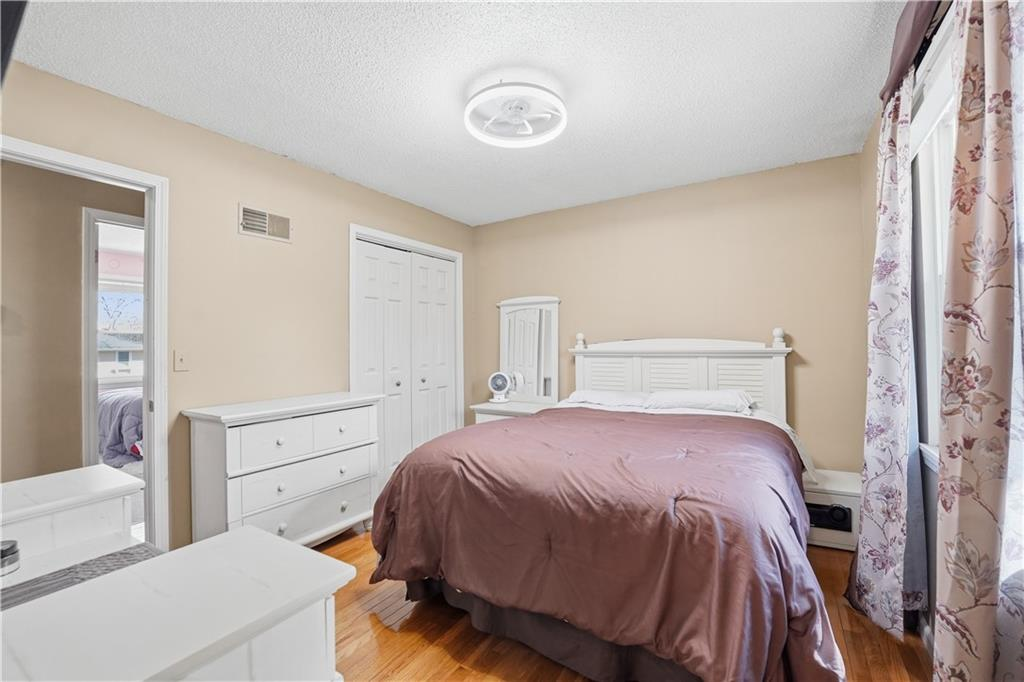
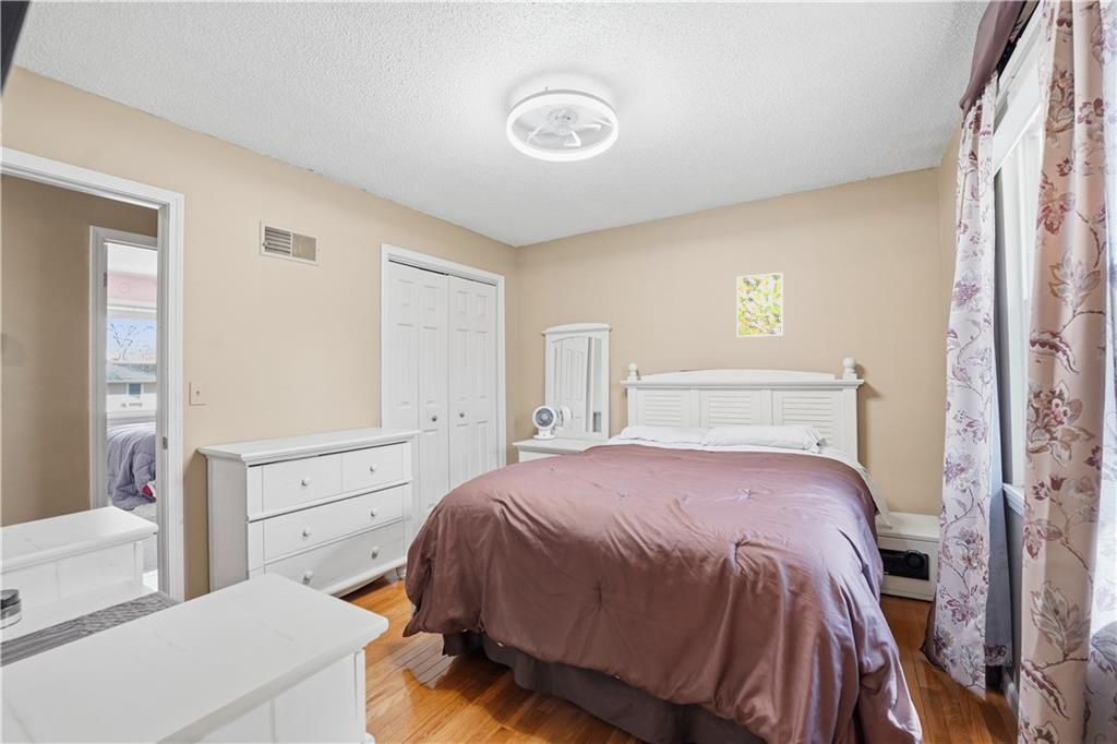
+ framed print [736,272,784,338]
